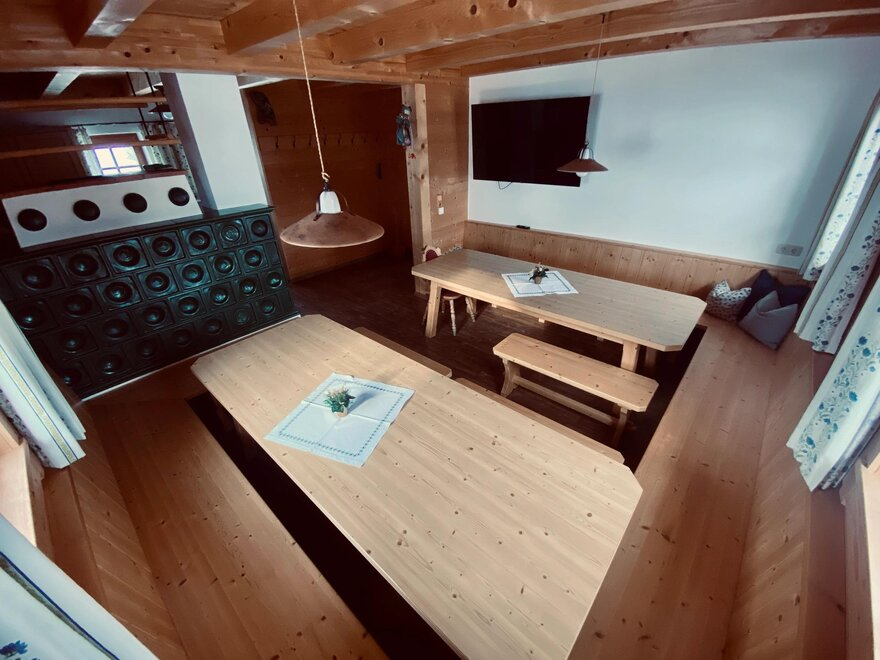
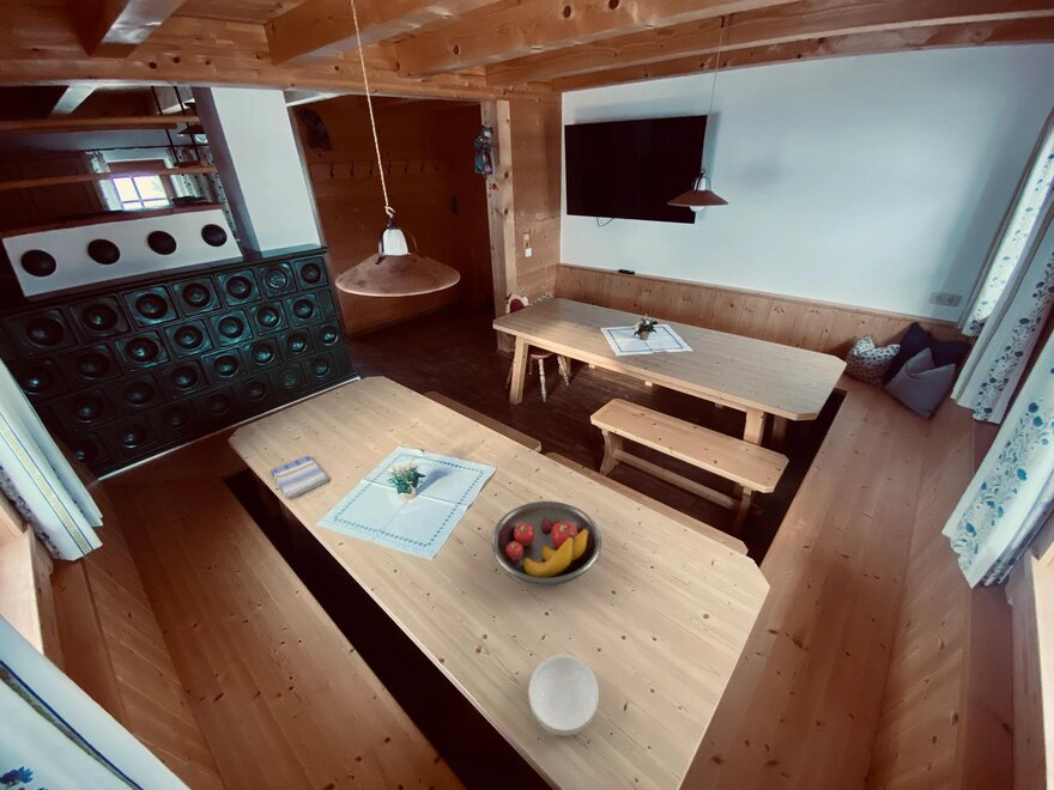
+ dish towel [269,455,329,500]
+ fruit bowl [491,500,602,587]
+ cereal bowl [527,654,600,737]
